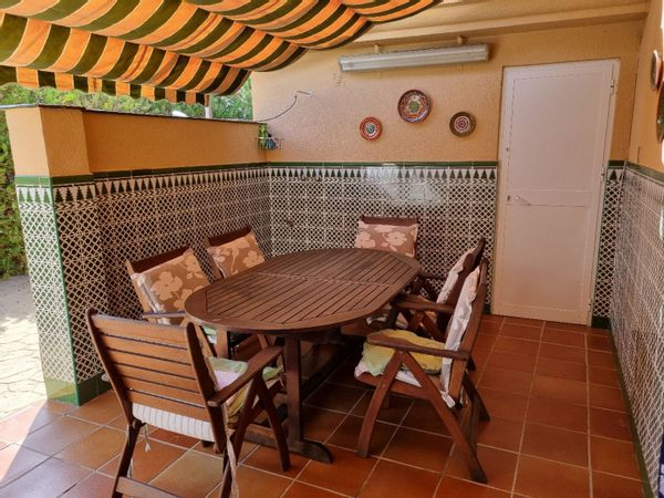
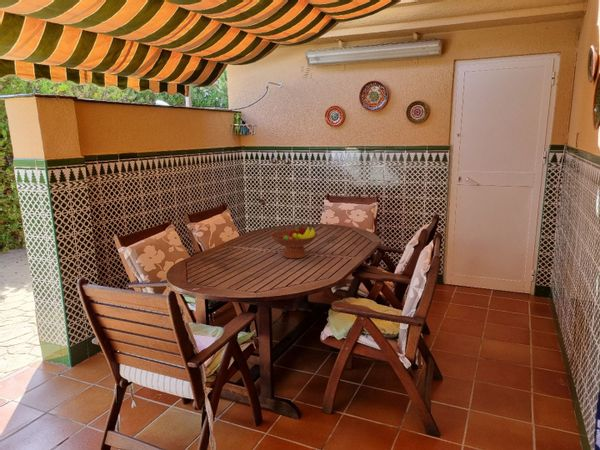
+ fruit bowl [270,223,318,260]
